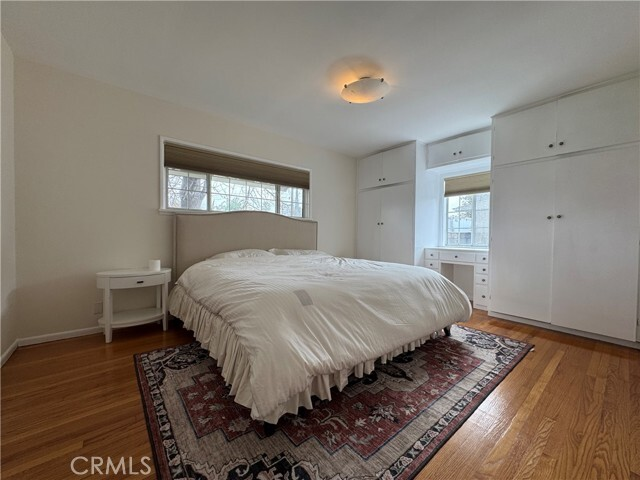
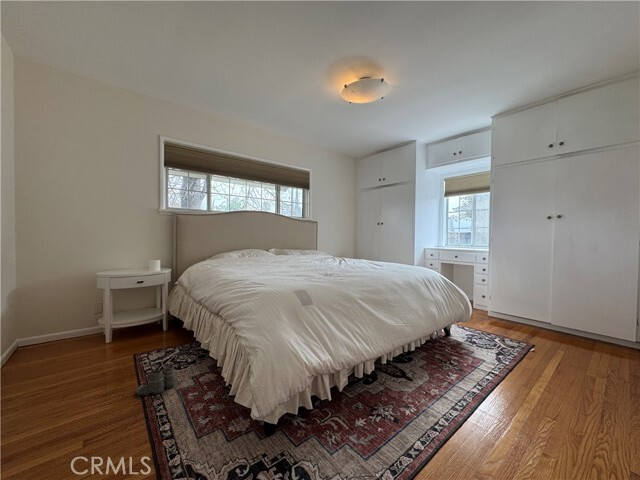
+ boots [135,362,177,396]
